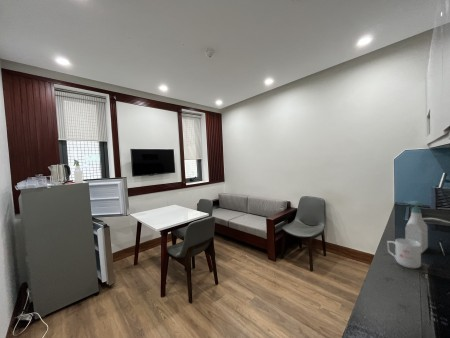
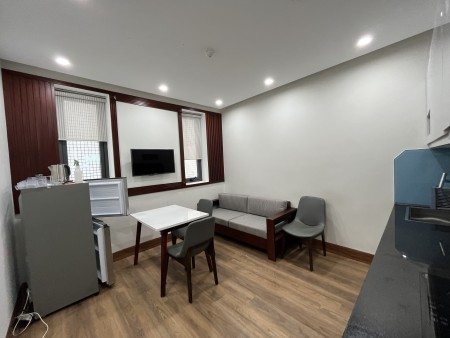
- soap bottle [403,200,429,254]
- mug [386,238,422,269]
